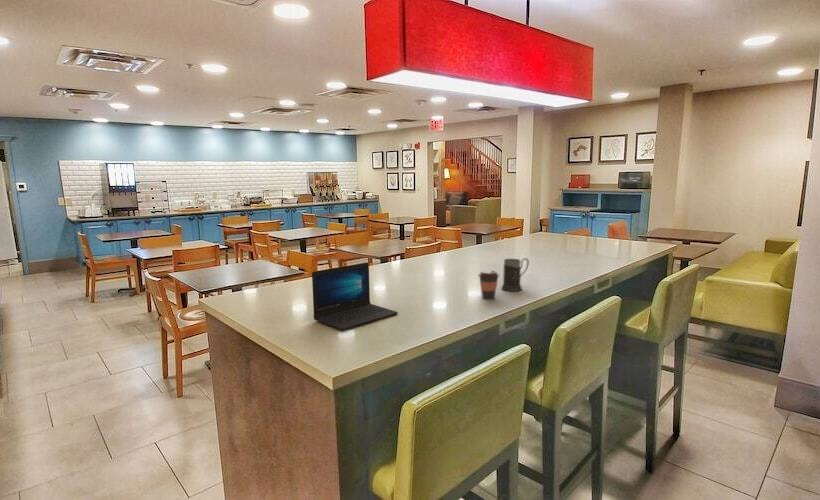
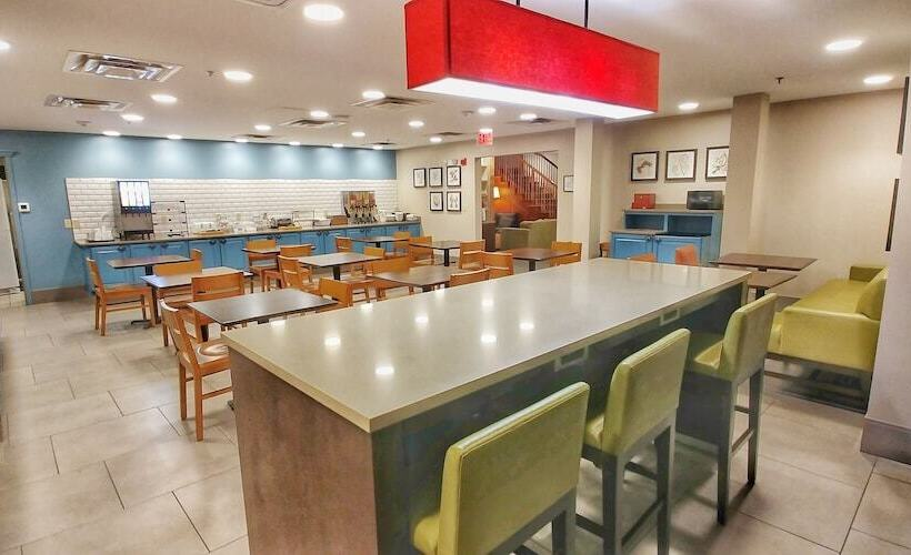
- coffee cup [477,269,500,300]
- mug [501,257,530,292]
- laptop [311,261,399,331]
